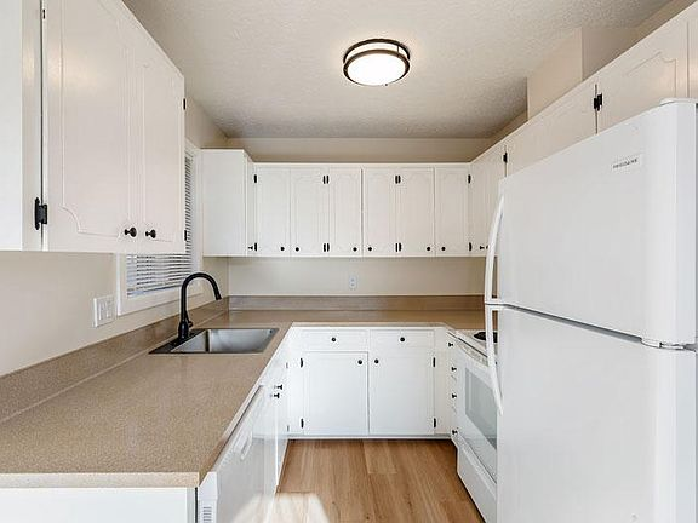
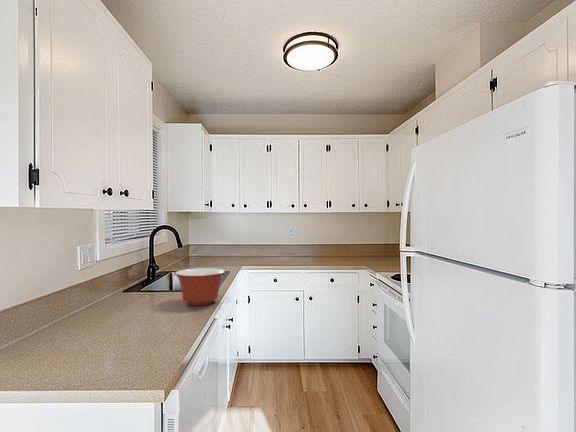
+ mixing bowl [174,267,226,306]
